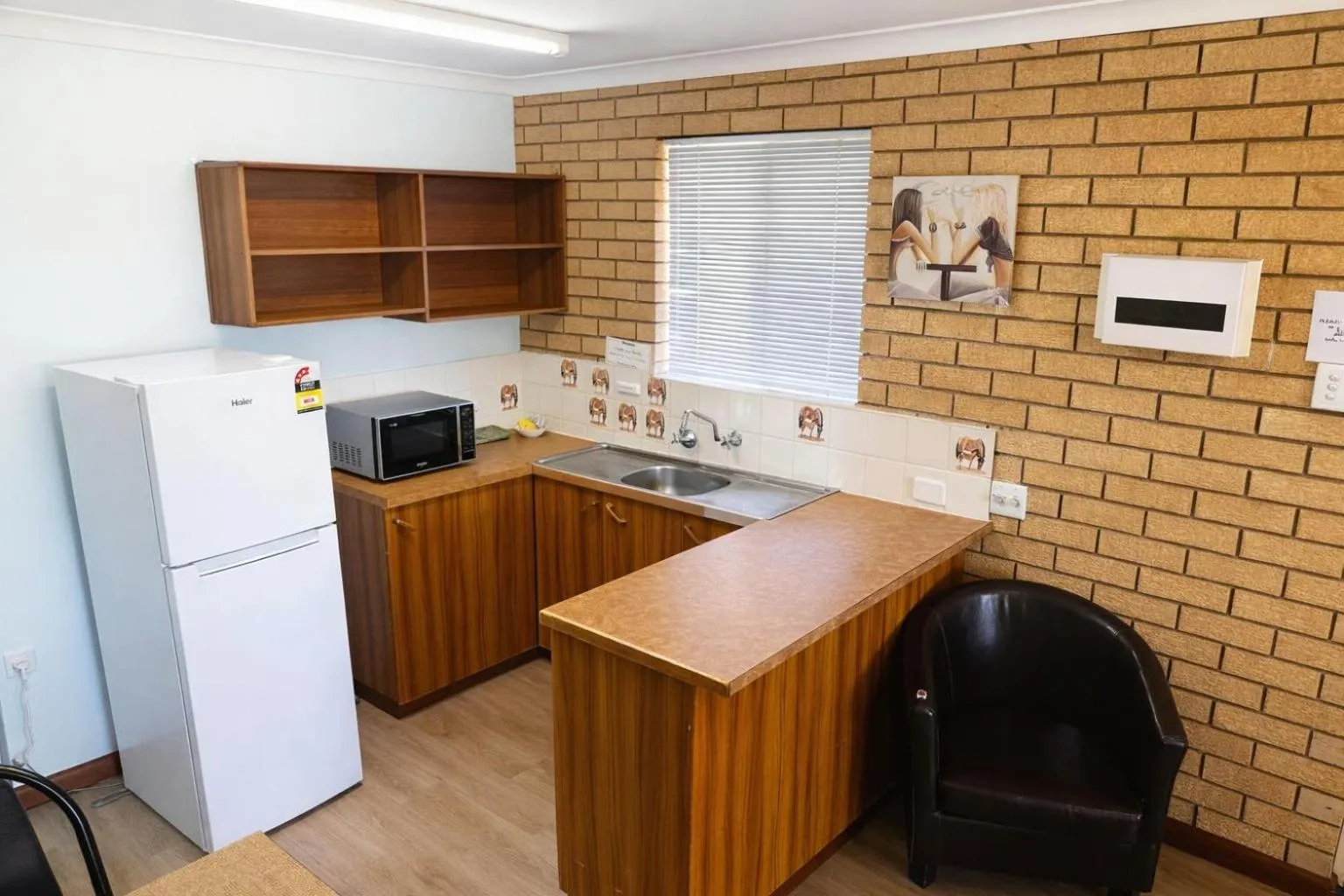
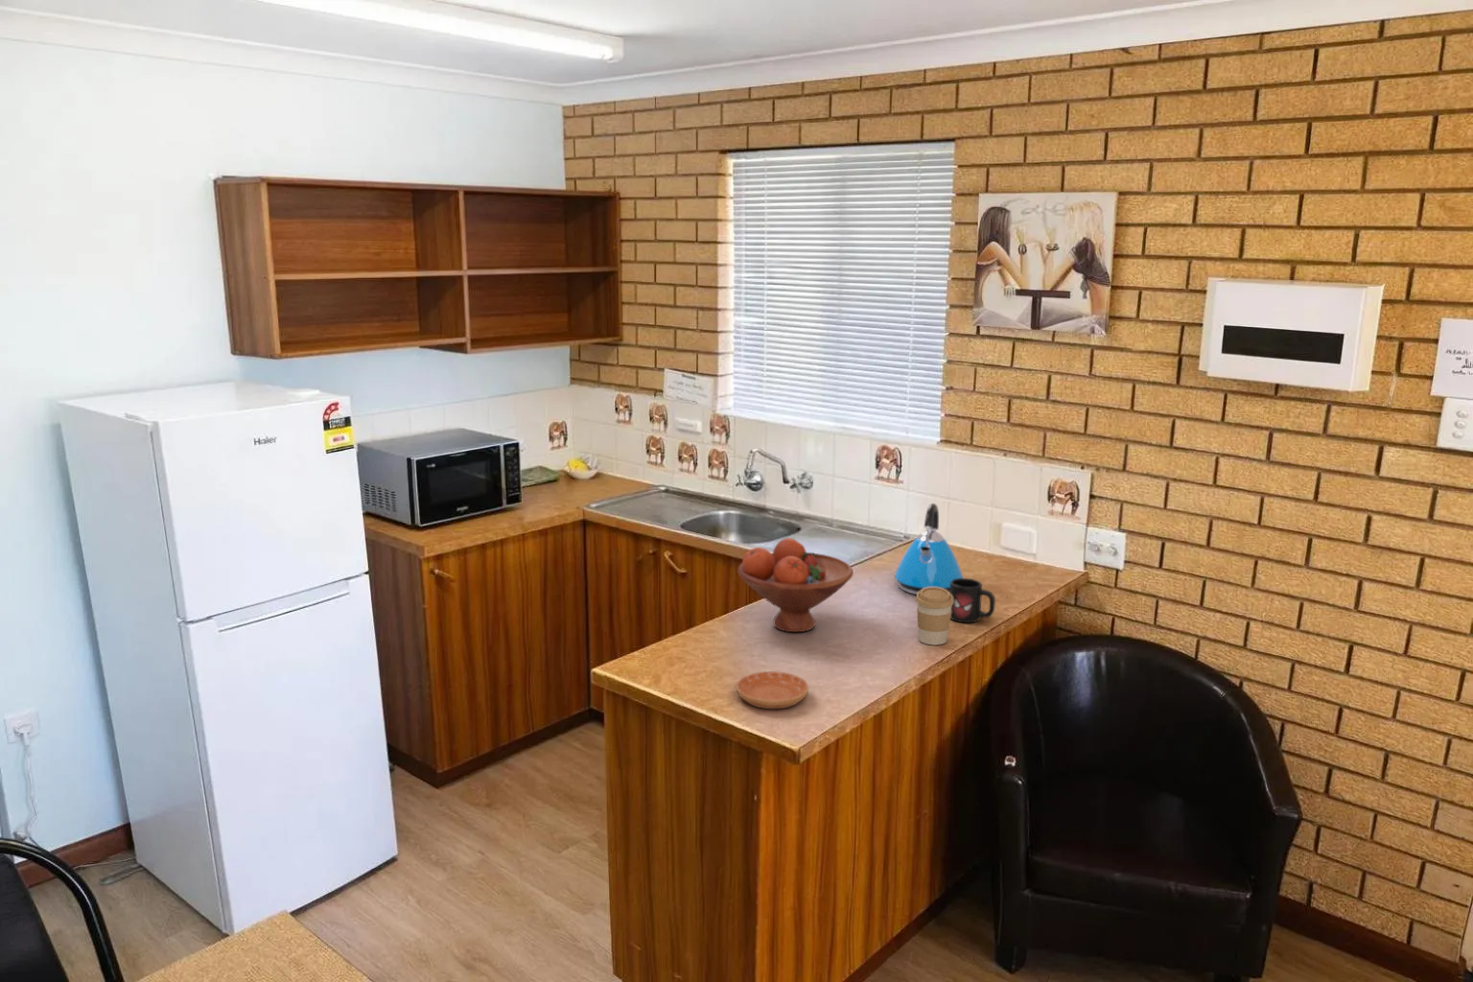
+ coffee cup [915,586,954,646]
+ mug [949,578,996,624]
+ saucer [735,671,810,710]
+ kettle [894,502,963,595]
+ fruit bowl [736,537,855,632]
